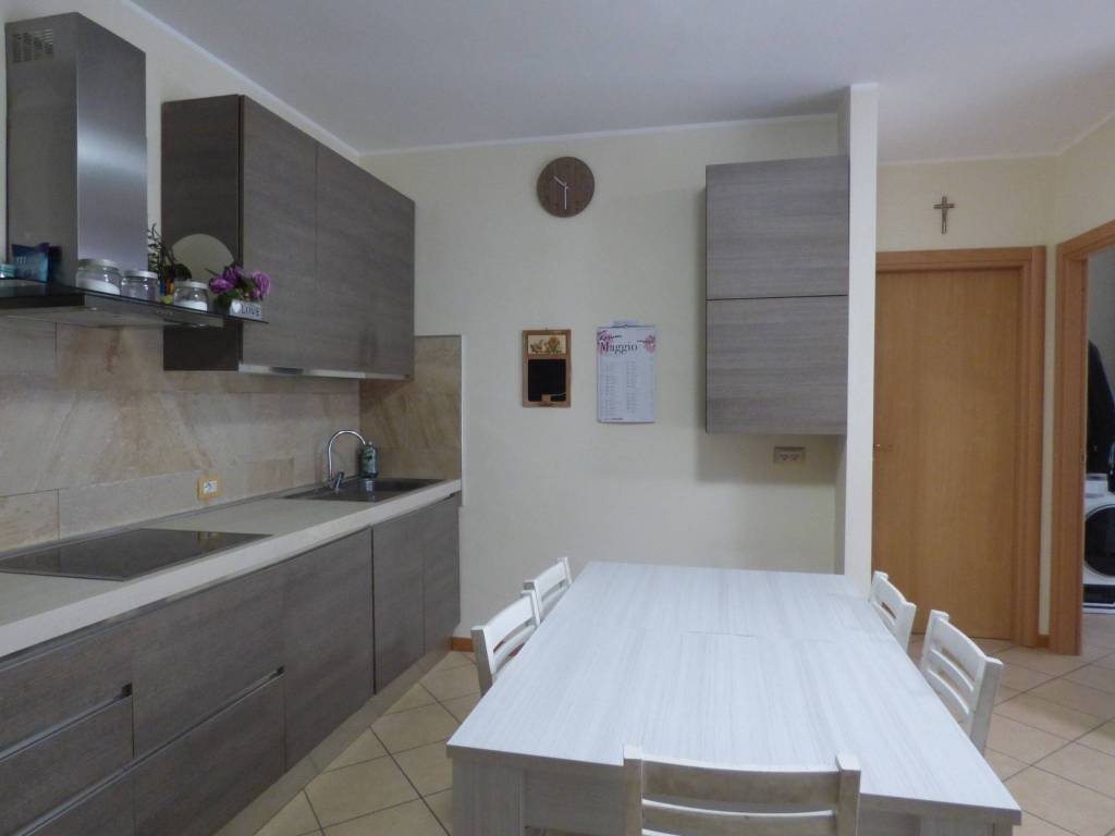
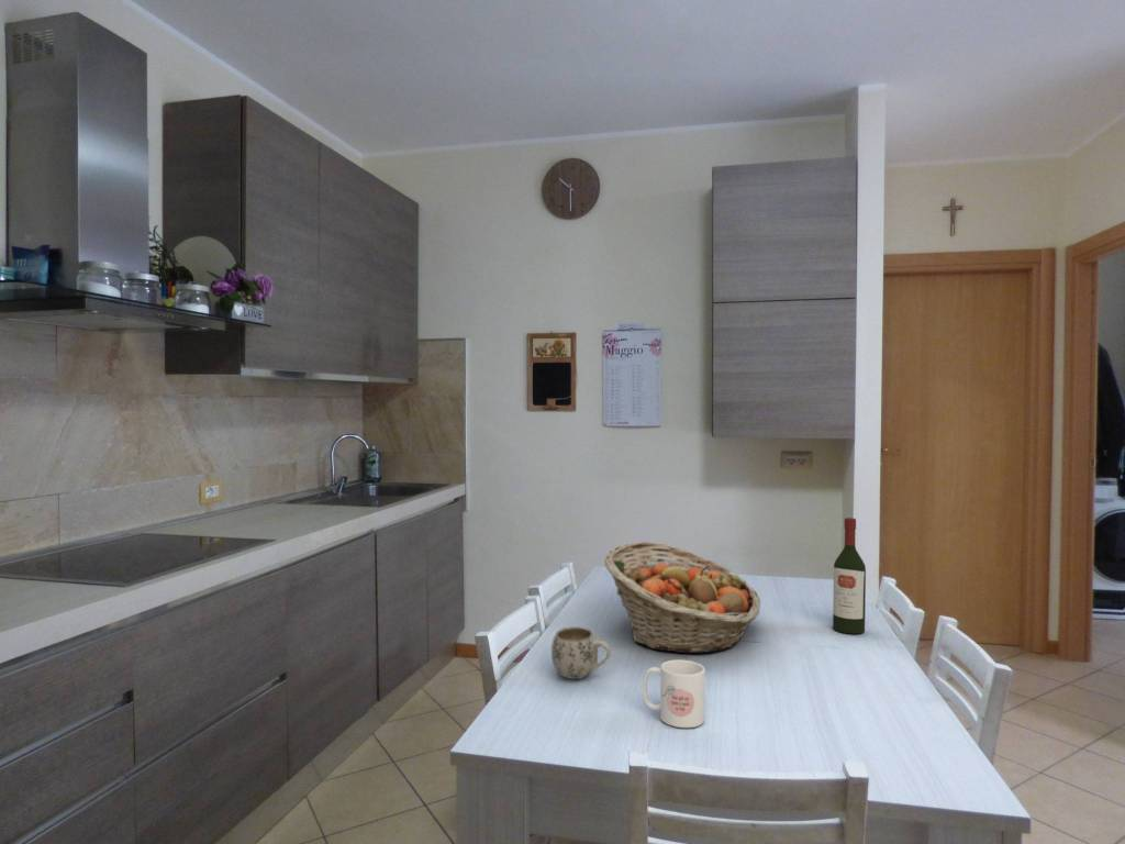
+ mug [642,659,705,729]
+ wine bottle [832,517,867,635]
+ fruit basket [603,541,761,654]
+ mug [550,625,612,680]
